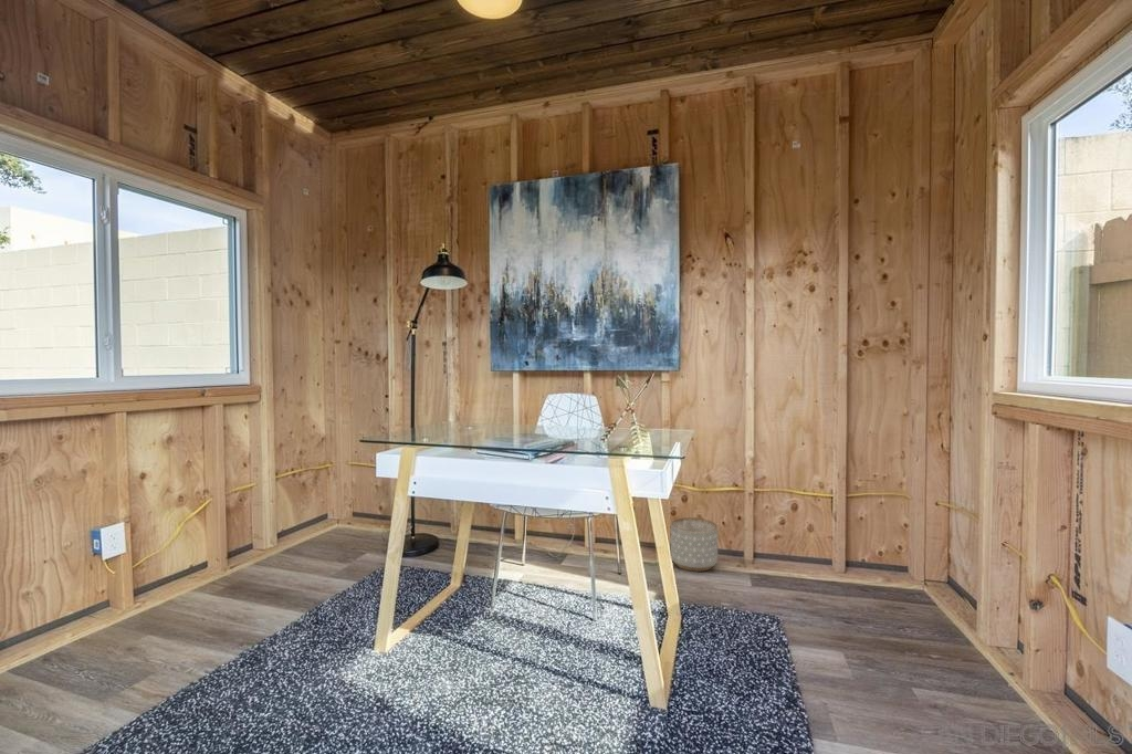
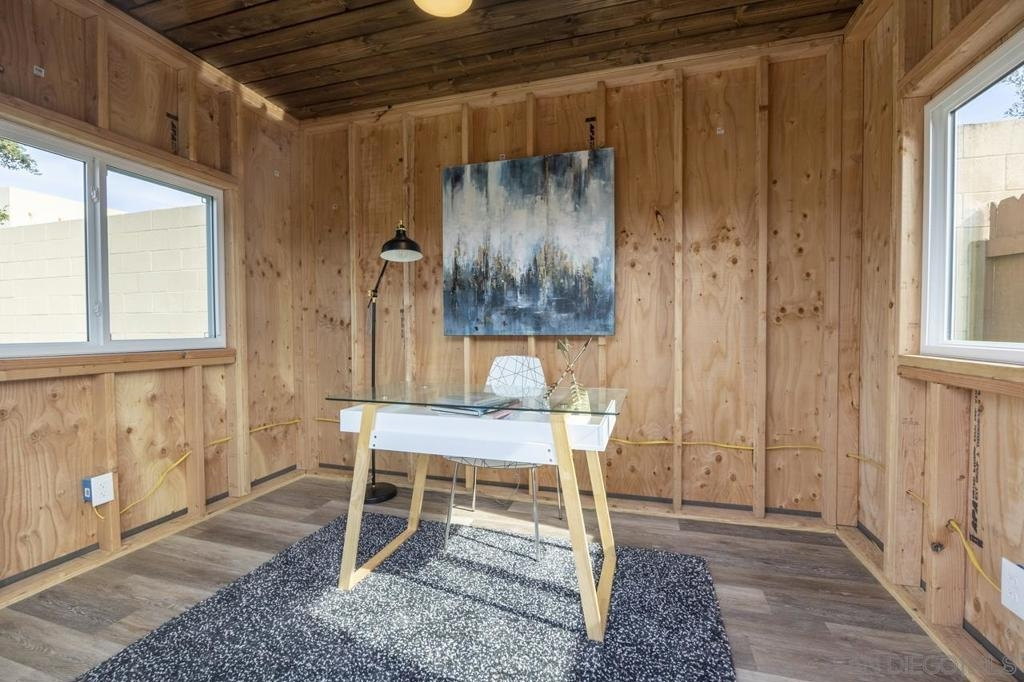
- planter [670,516,719,573]
